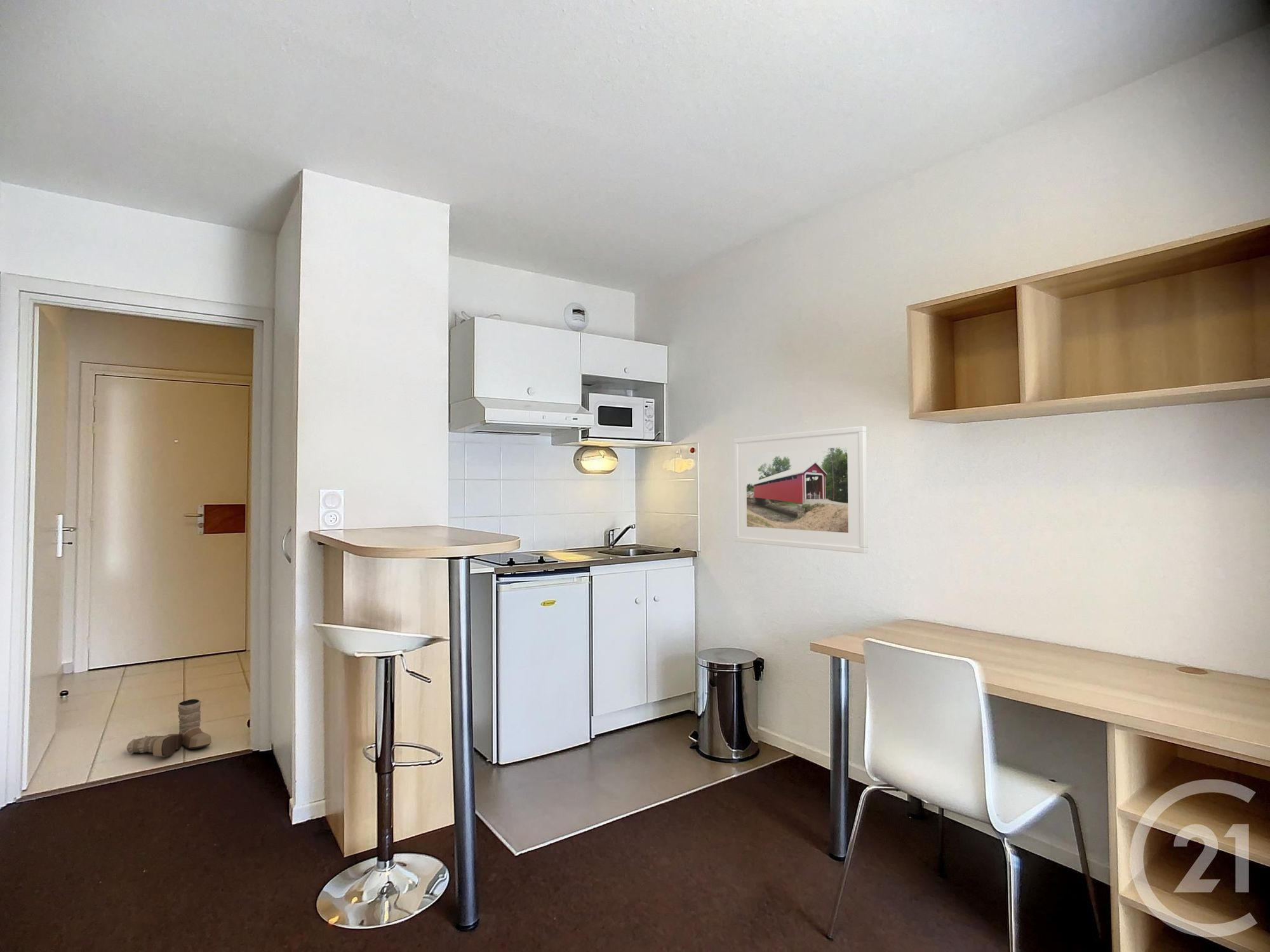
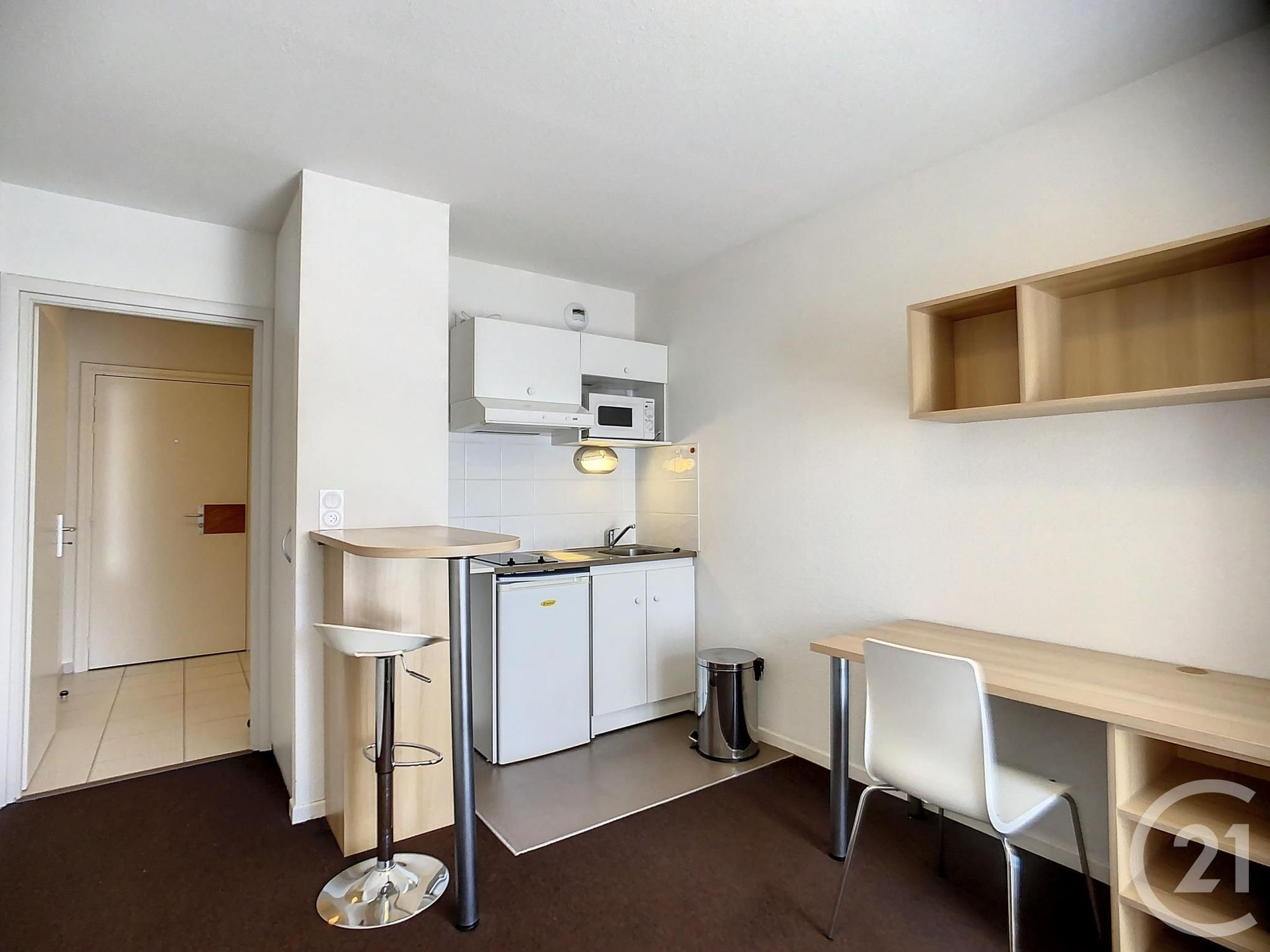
- boots [126,699,212,757]
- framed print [733,426,868,554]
